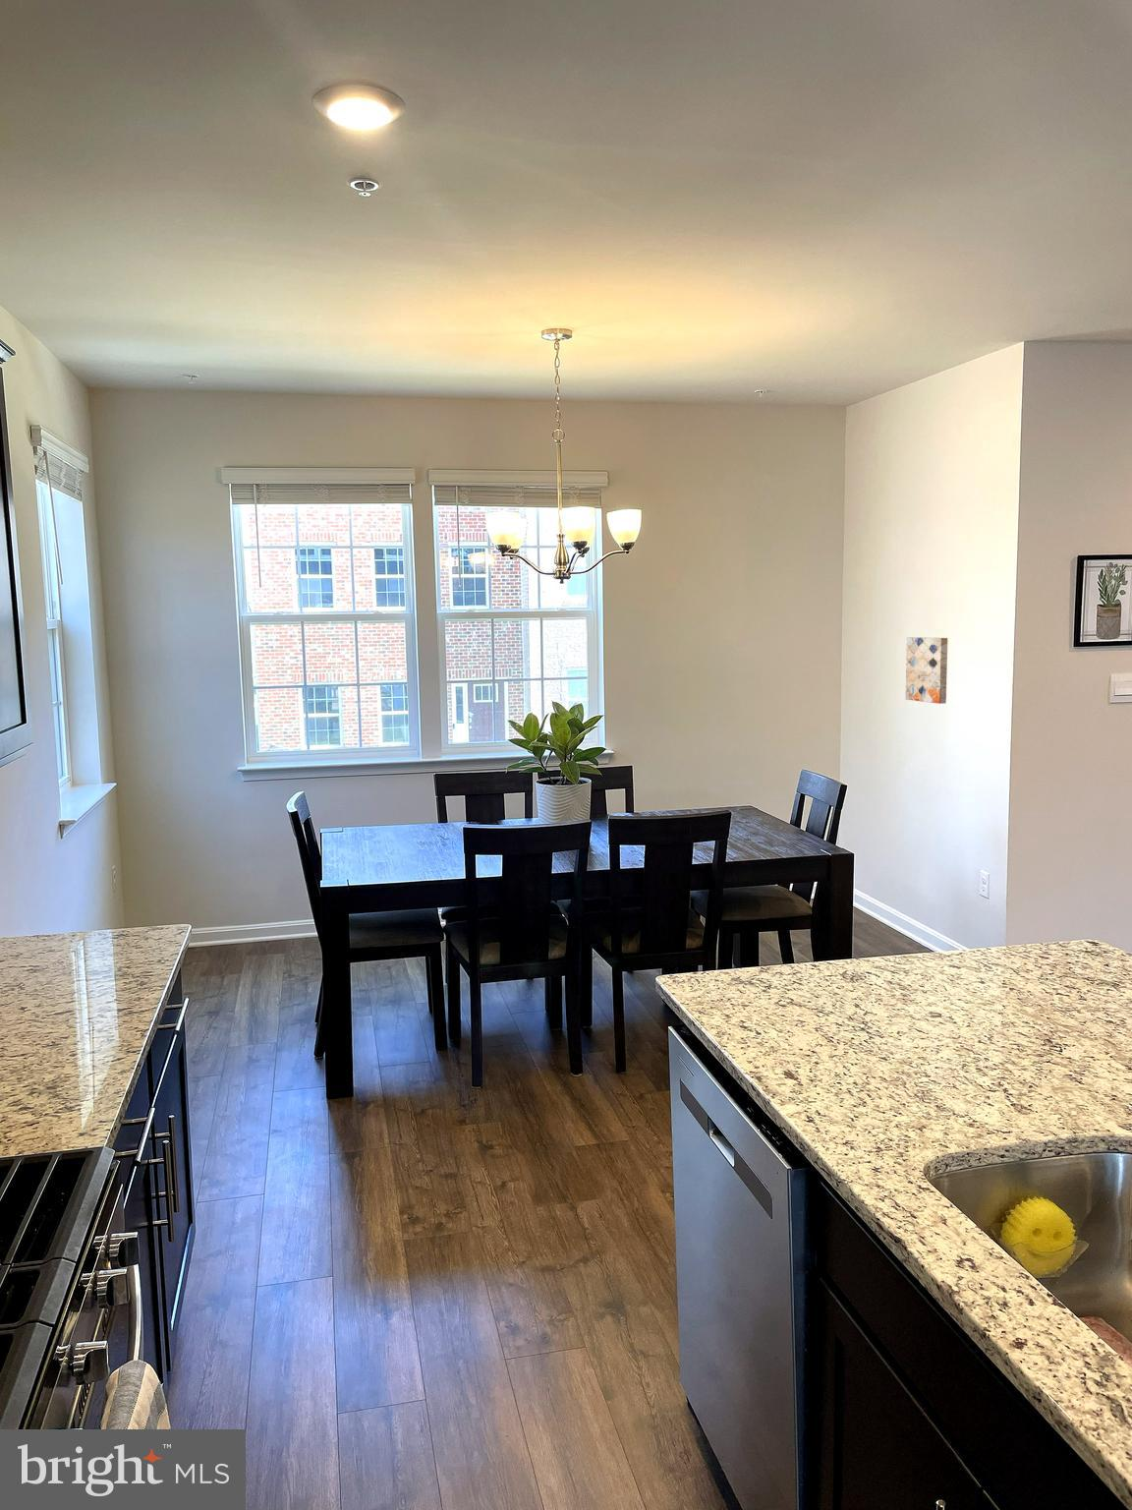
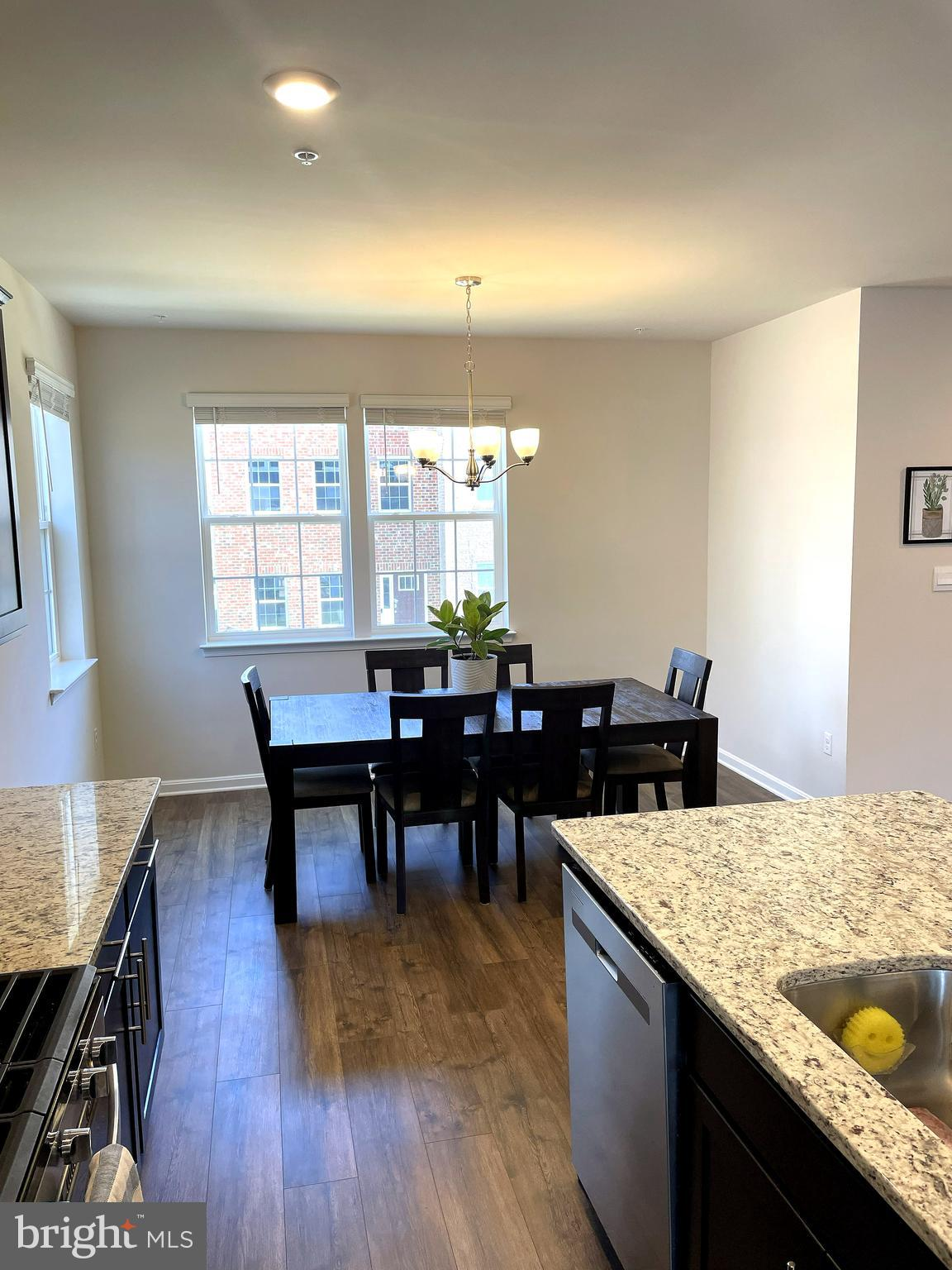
- wall art [905,636,948,705]
